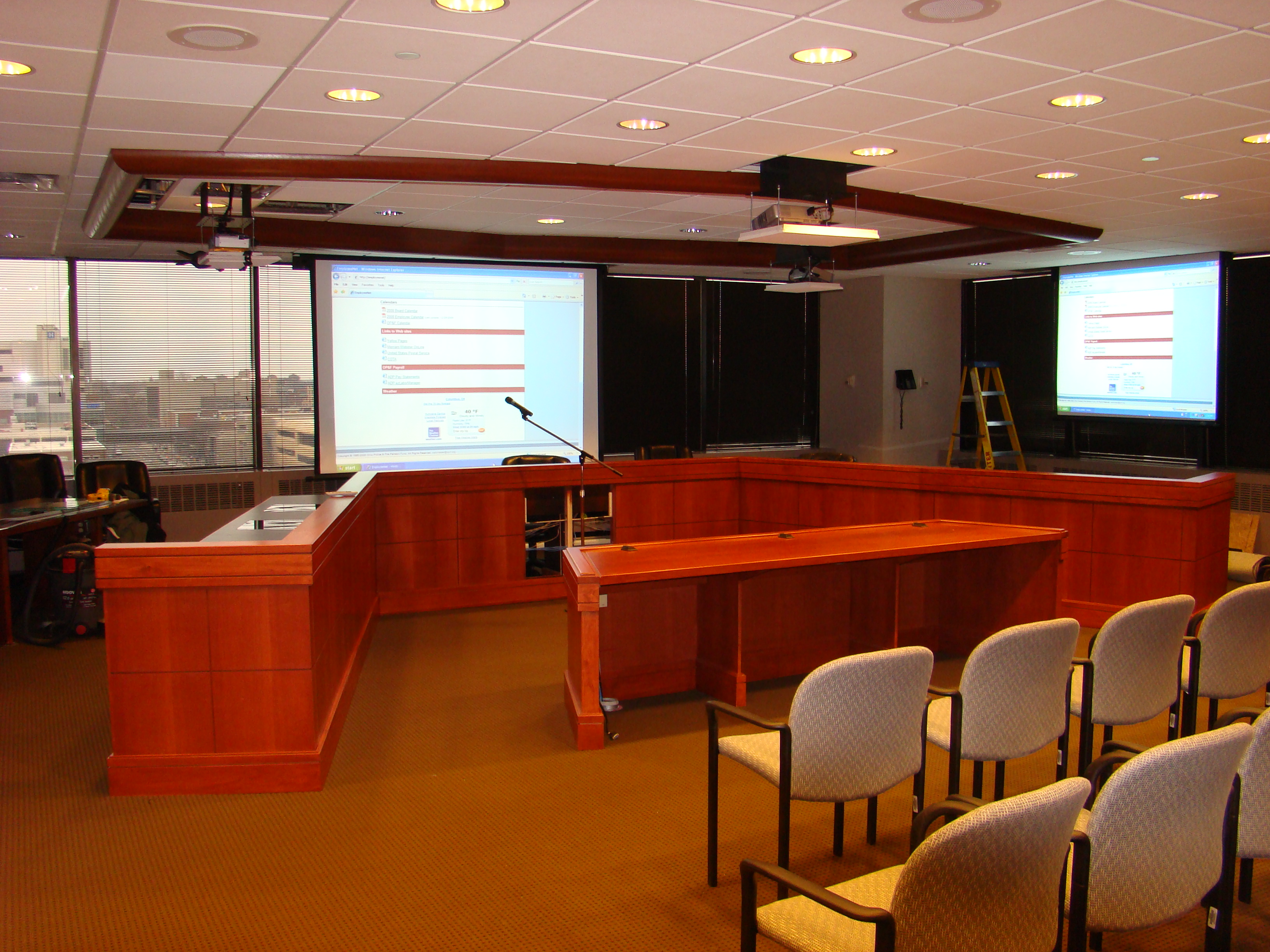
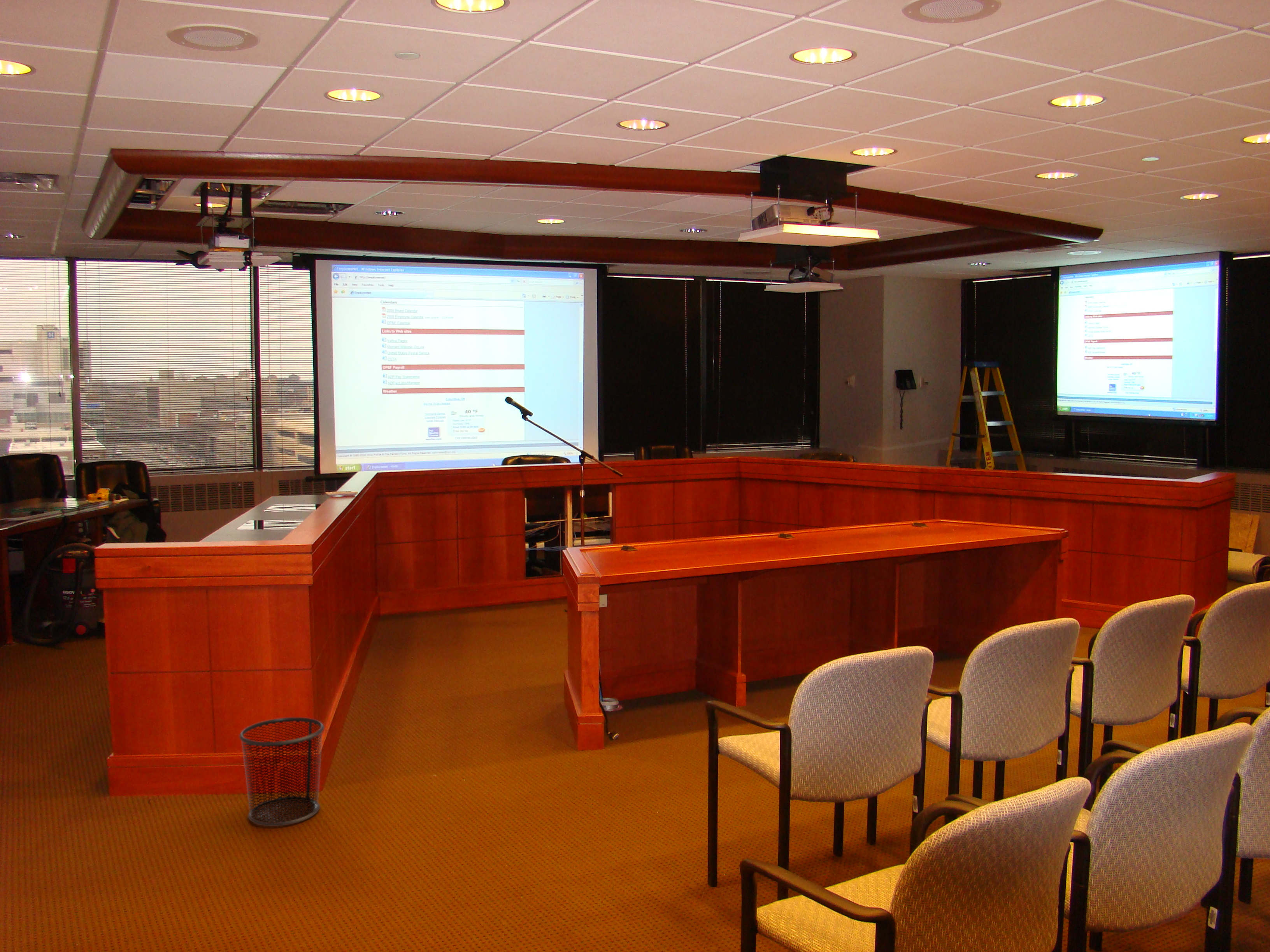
+ waste bin [239,717,325,827]
